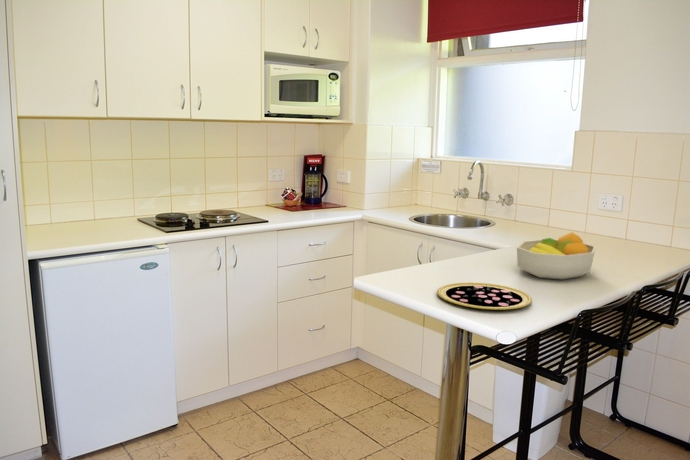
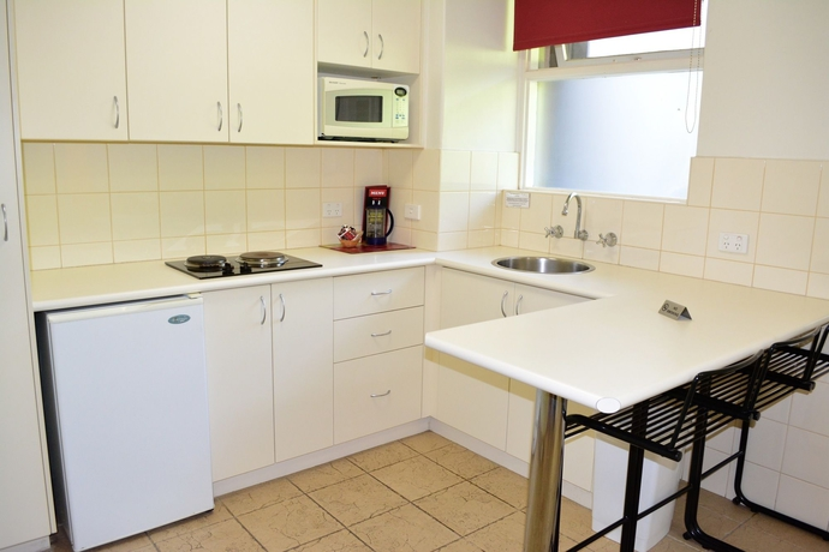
- pizza [436,281,533,311]
- fruit bowl [516,231,597,280]
